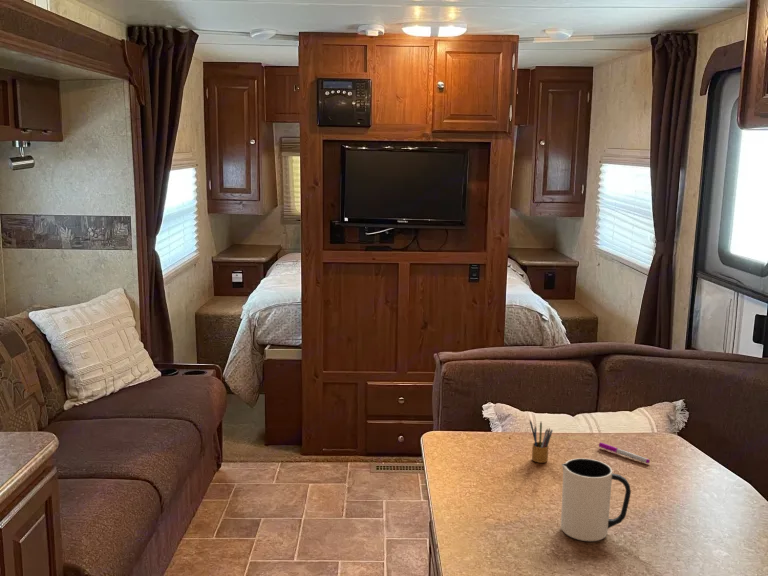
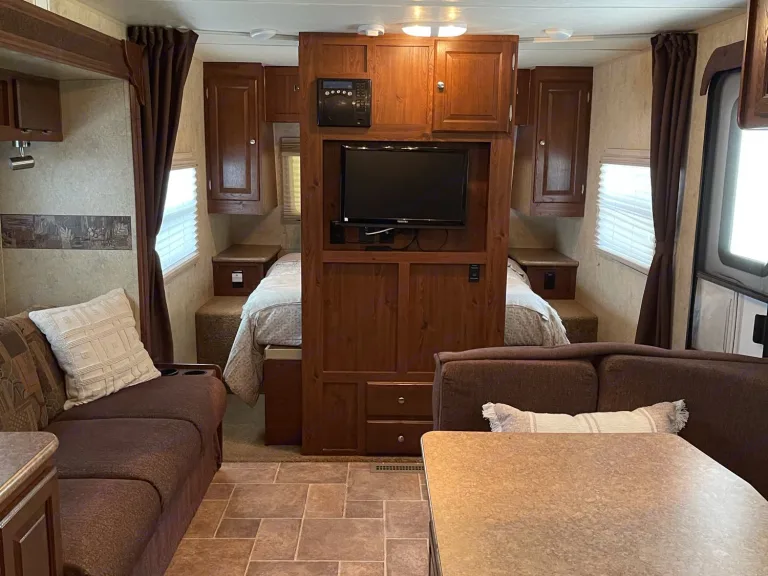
- pen [598,441,651,464]
- pitcher [560,457,632,542]
- pencil box [529,419,554,464]
